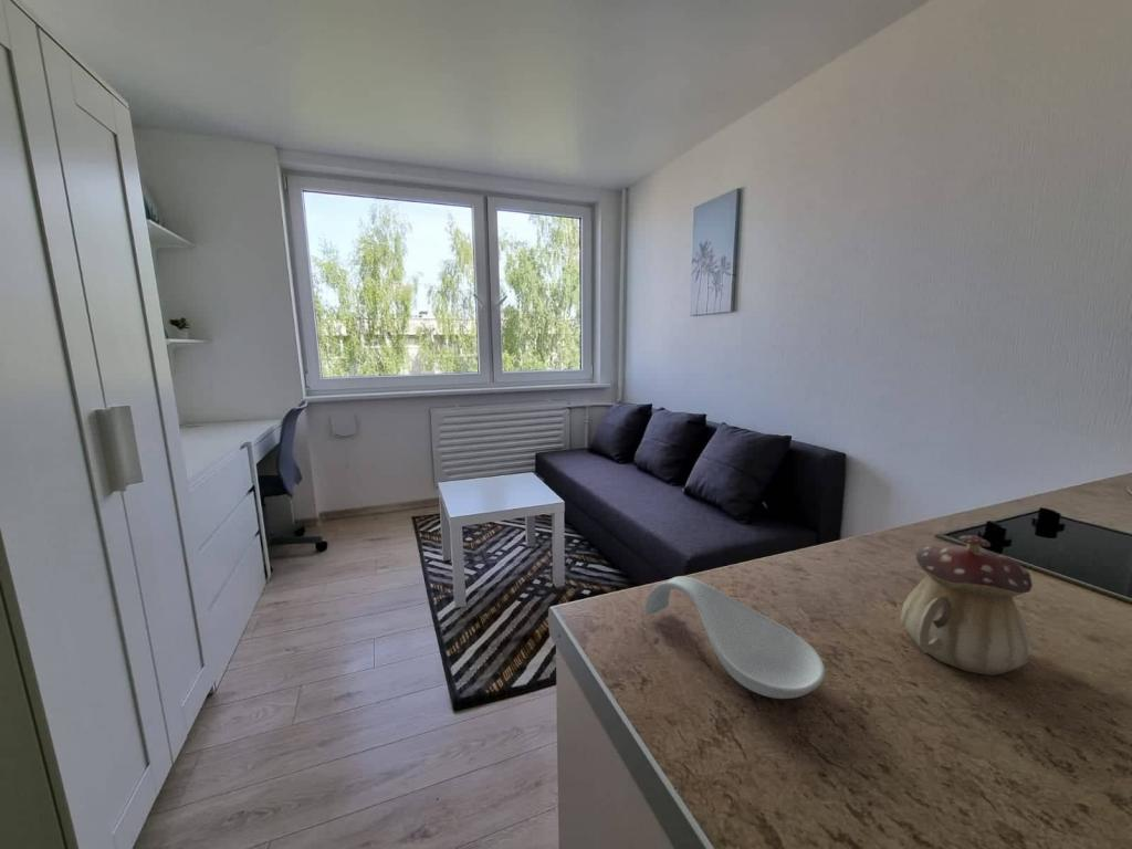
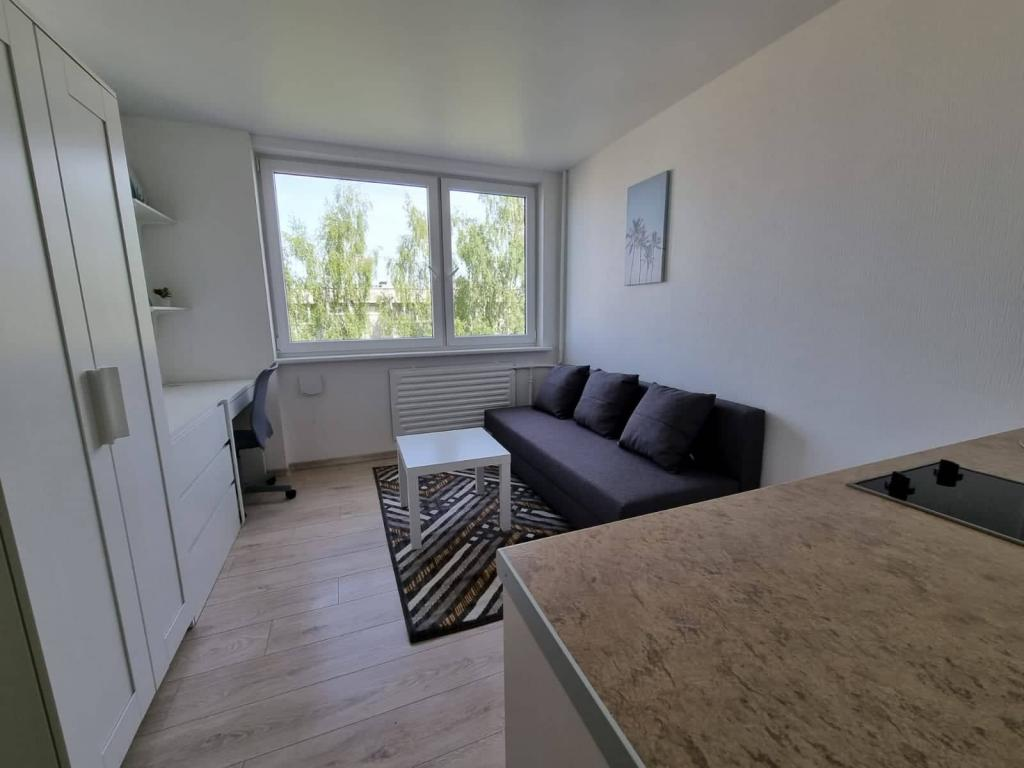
- teapot [899,534,1034,677]
- spoon rest [643,575,826,700]
